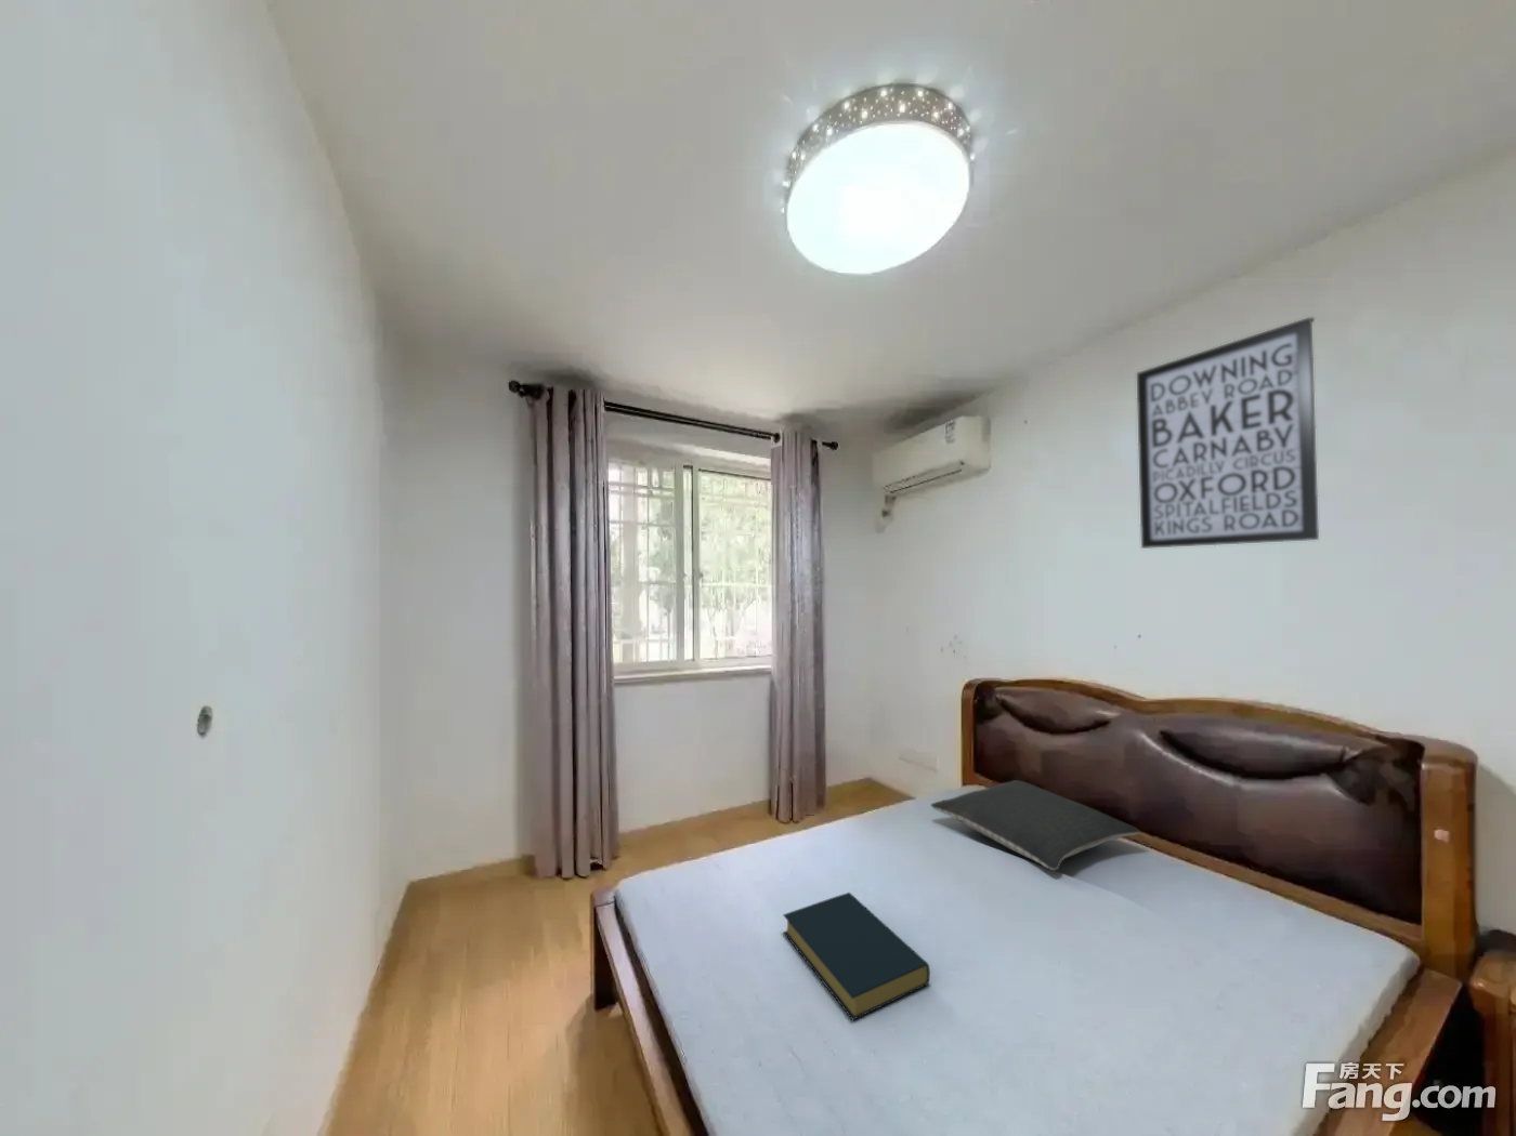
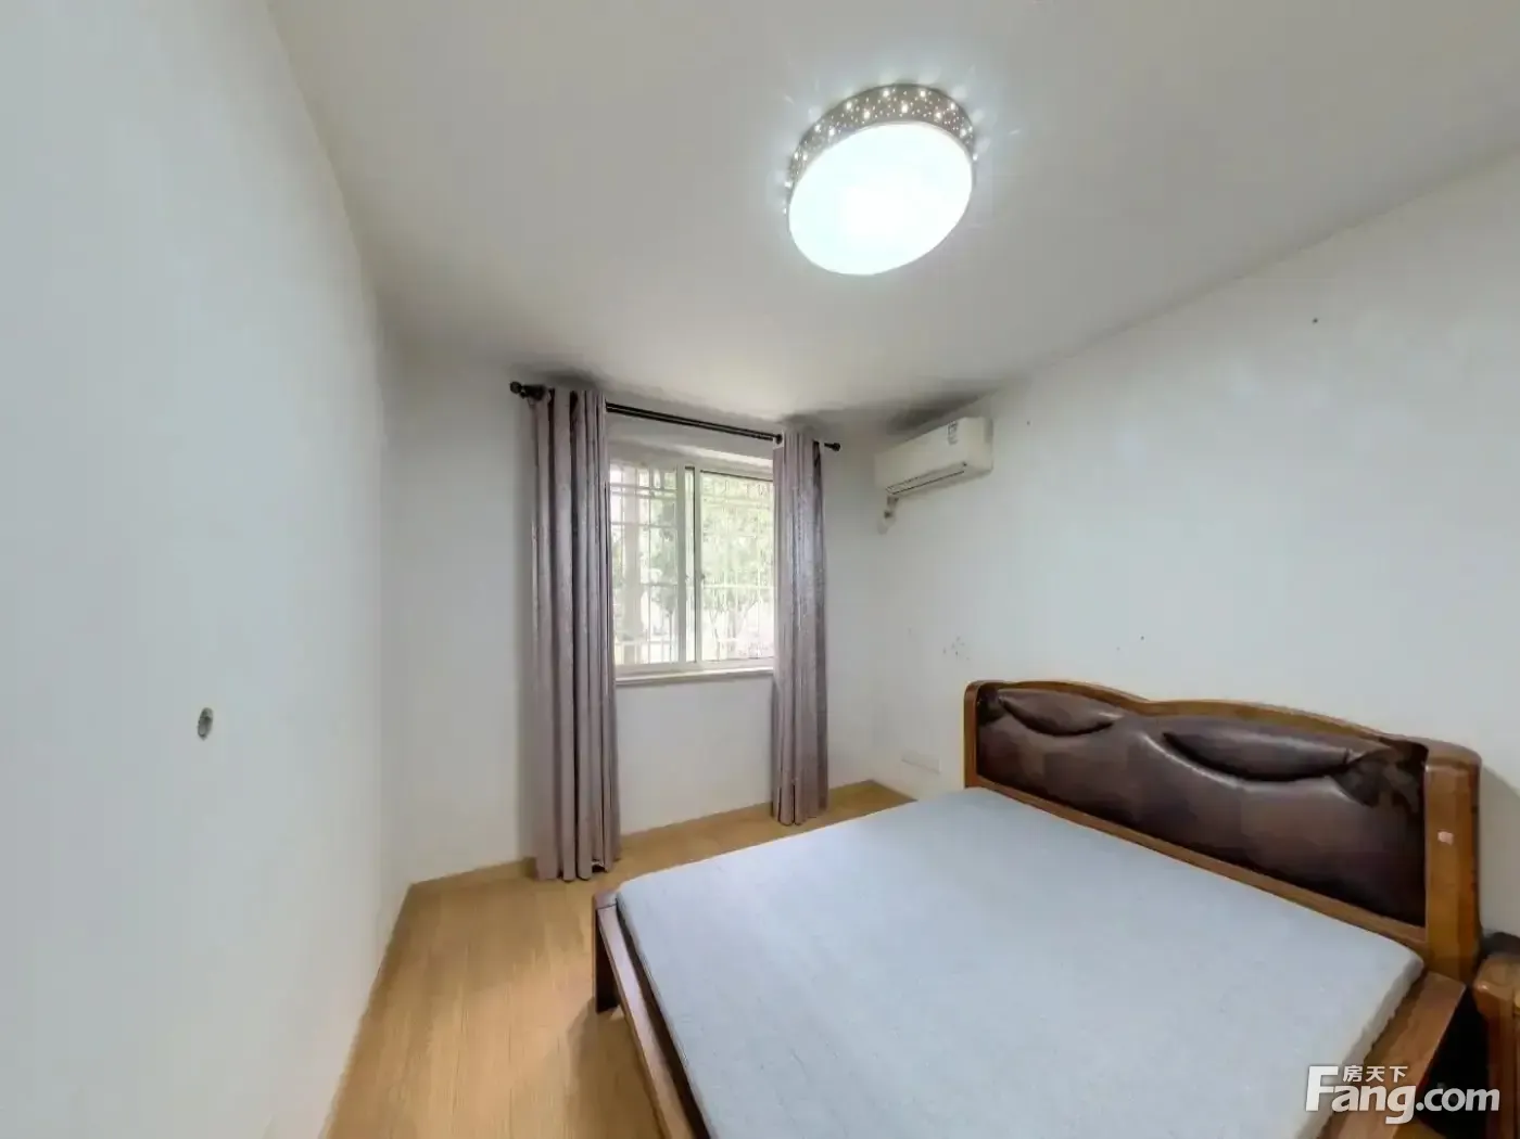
- pillow [929,779,1141,871]
- hardback book [782,891,931,1021]
- wall art [1136,317,1320,550]
